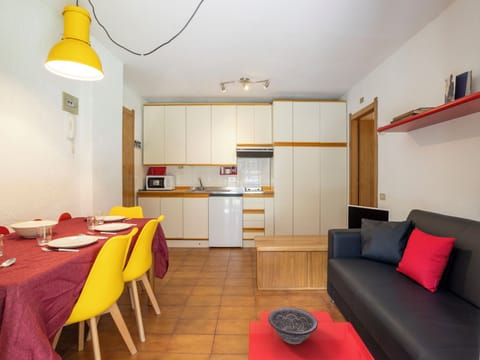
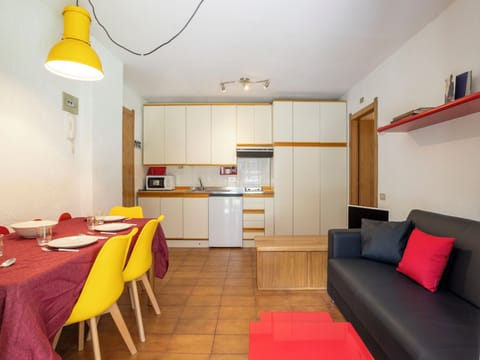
- decorative bowl [267,307,319,345]
